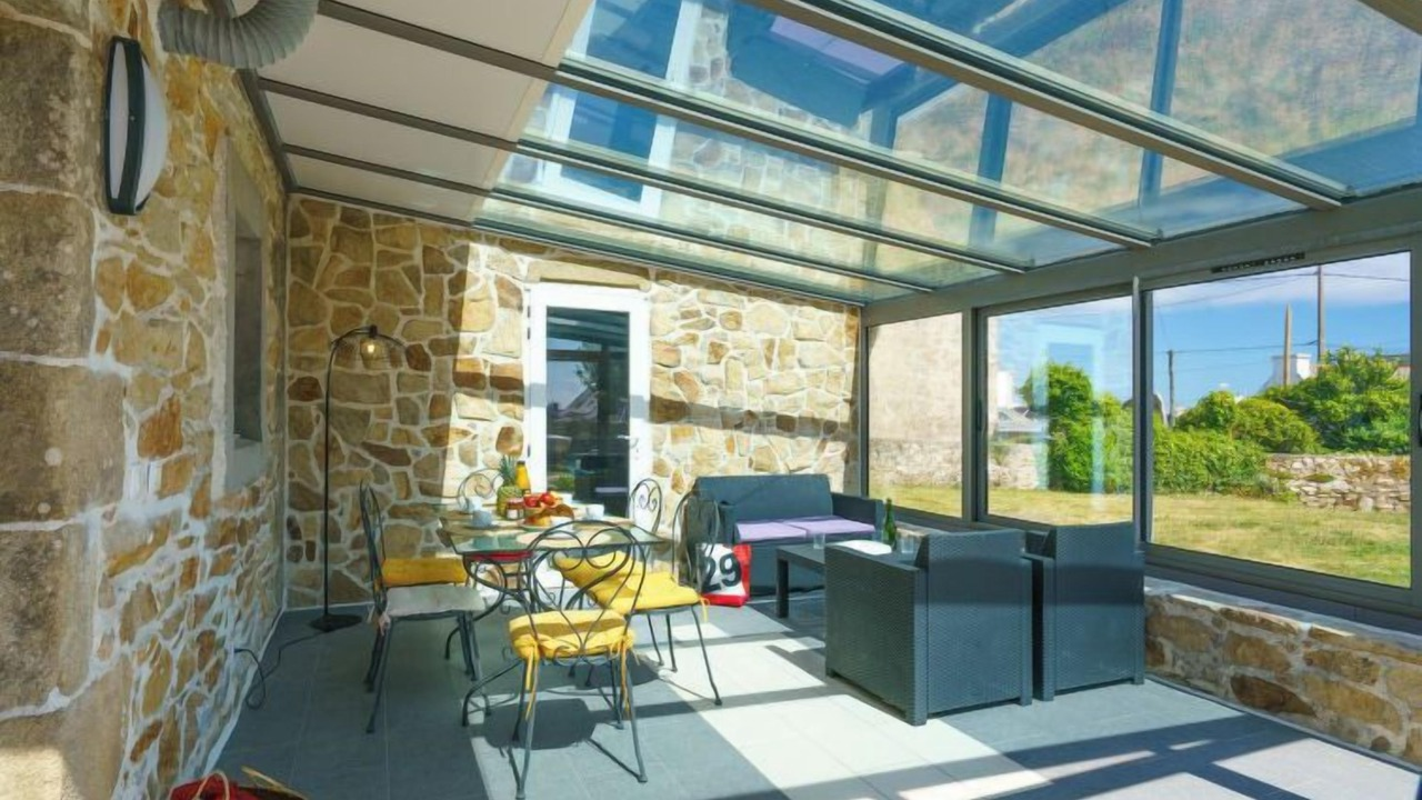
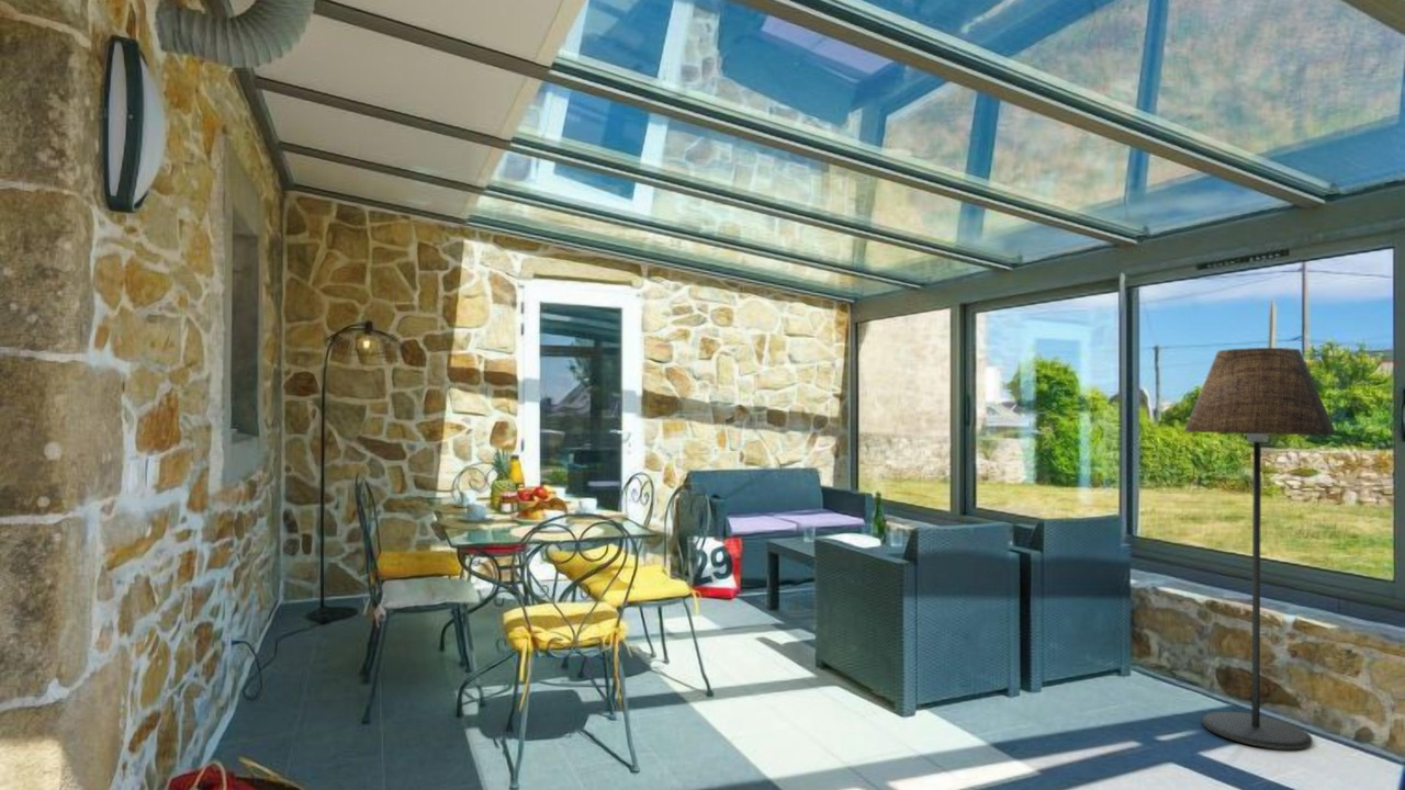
+ floor lamp [1183,347,1338,751]
